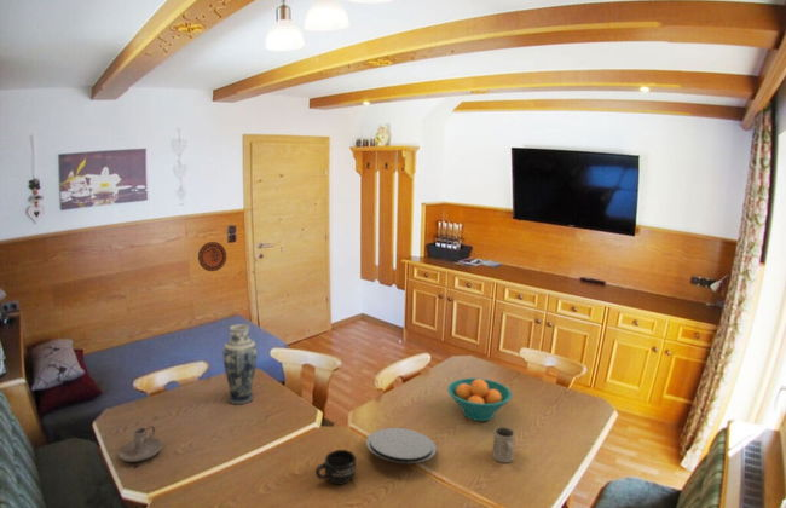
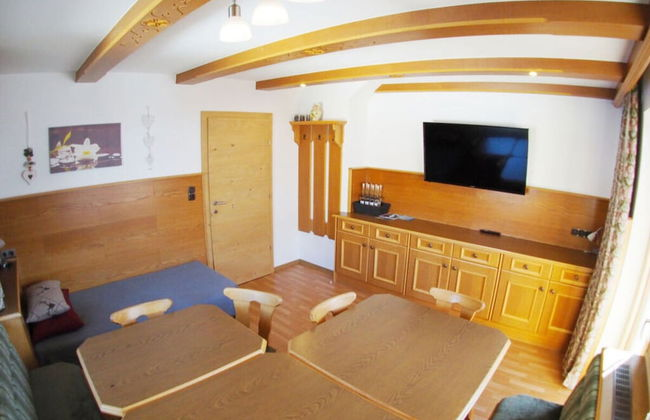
- vase [222,323,258,405]
- mug [492,426,516,464]
- candle holder [117,425,163,463]
- mug [314,449,357,486]
- plate [365,427,438,464]
- decorative plate [197,241,227,272]
- fruit bowl [446,377,513,422]
